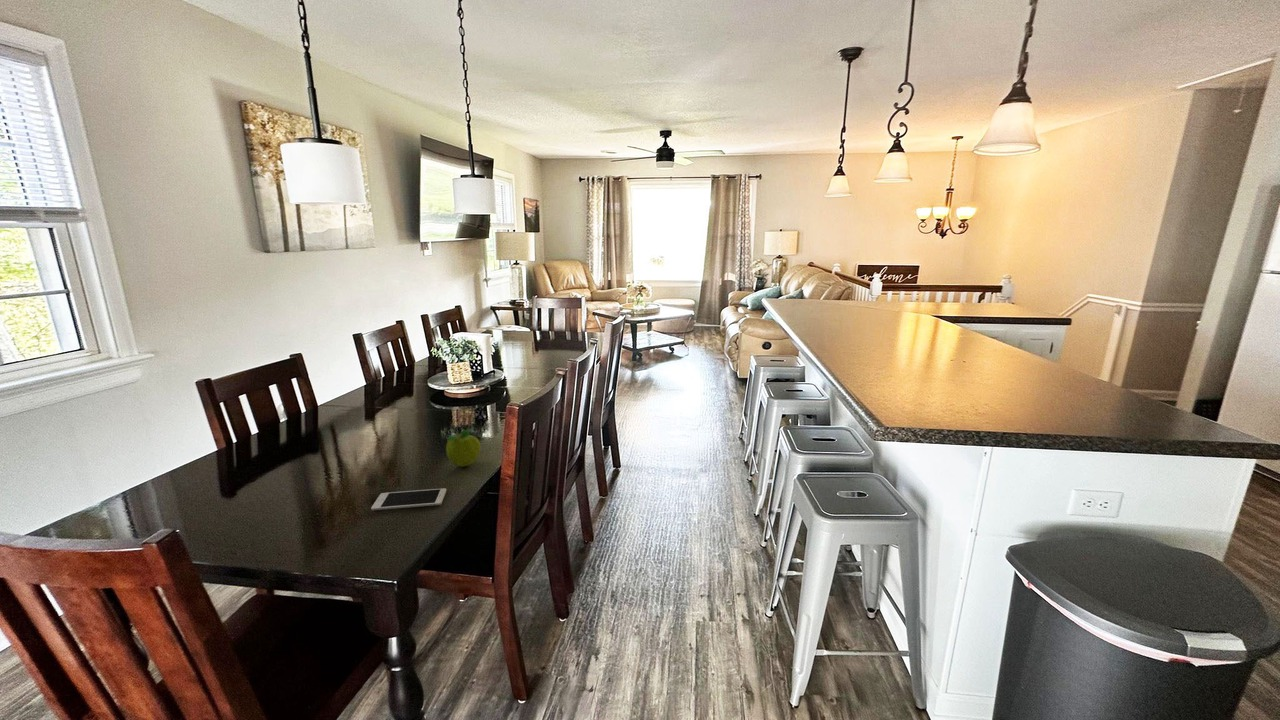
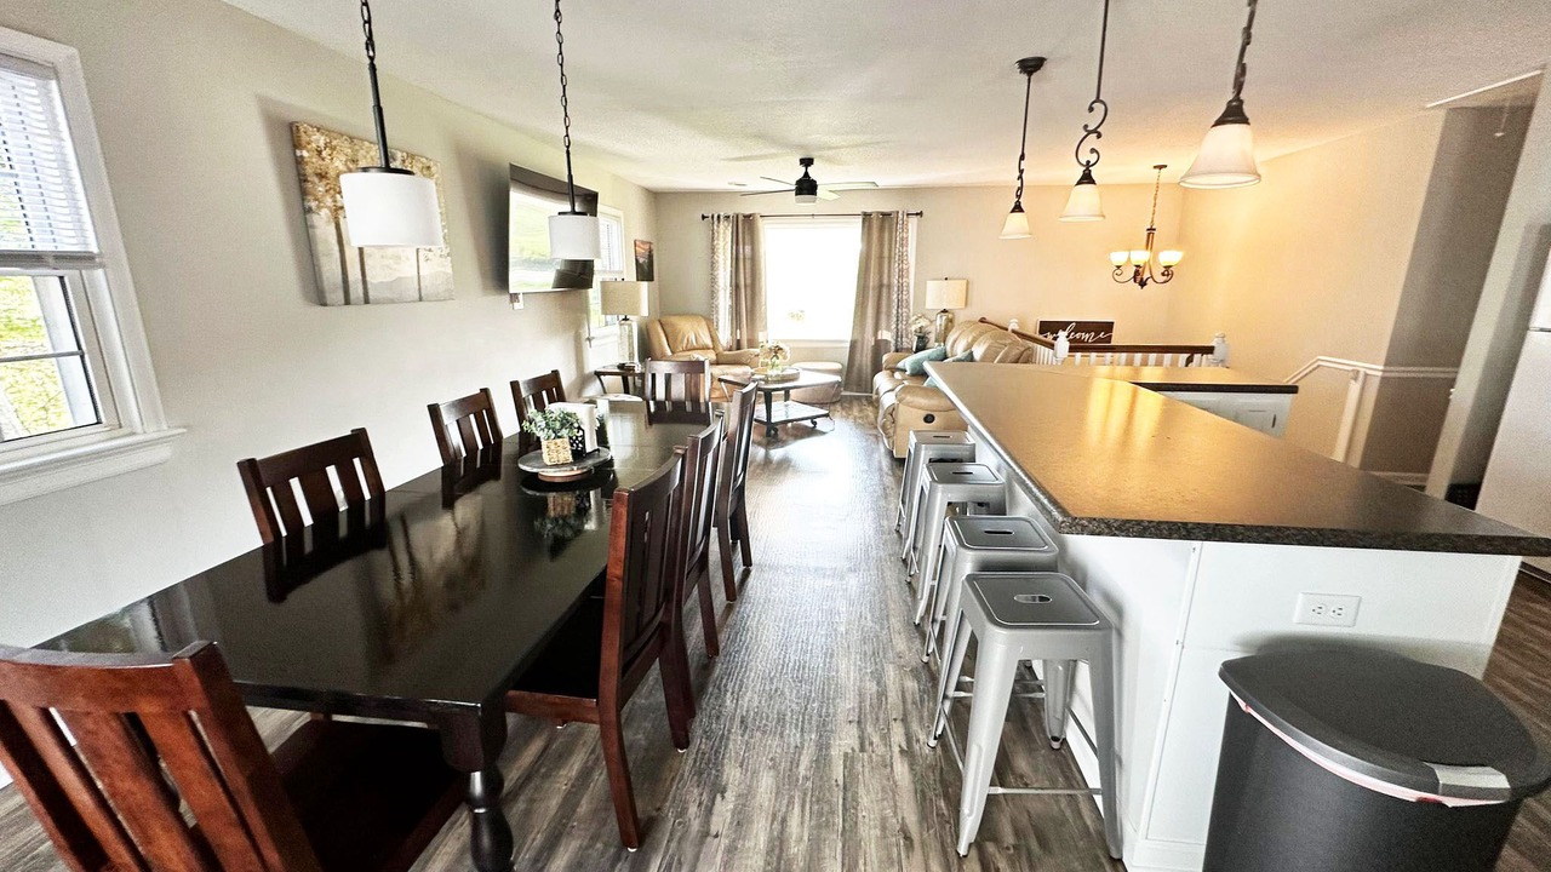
- fruit [445,429,481,468]
- cell phone [370,487,447,512]
